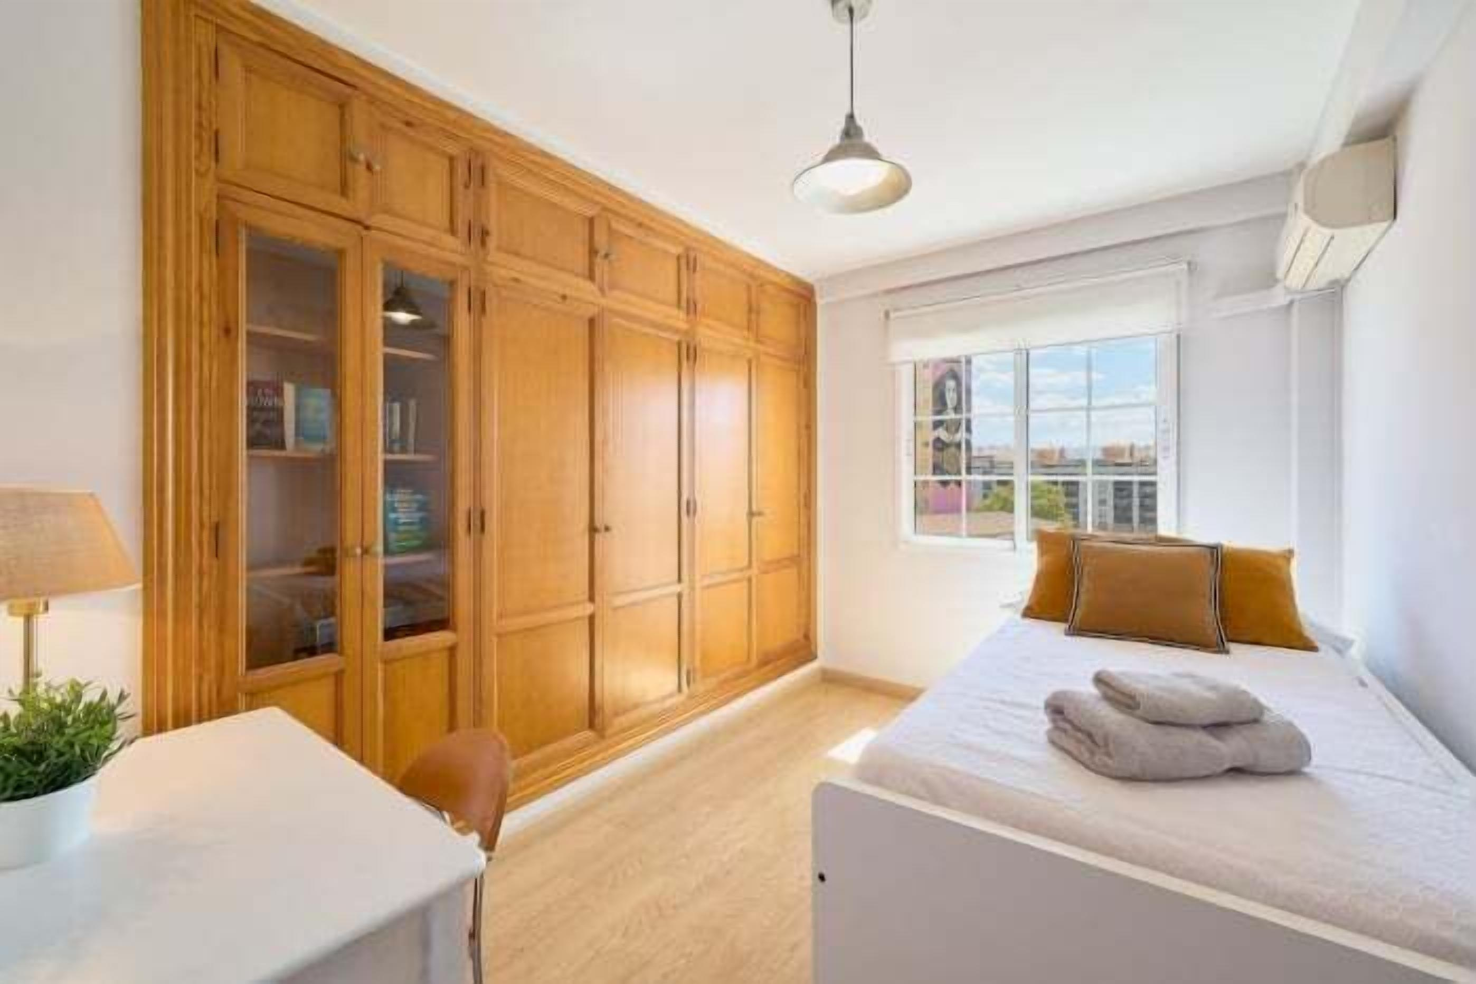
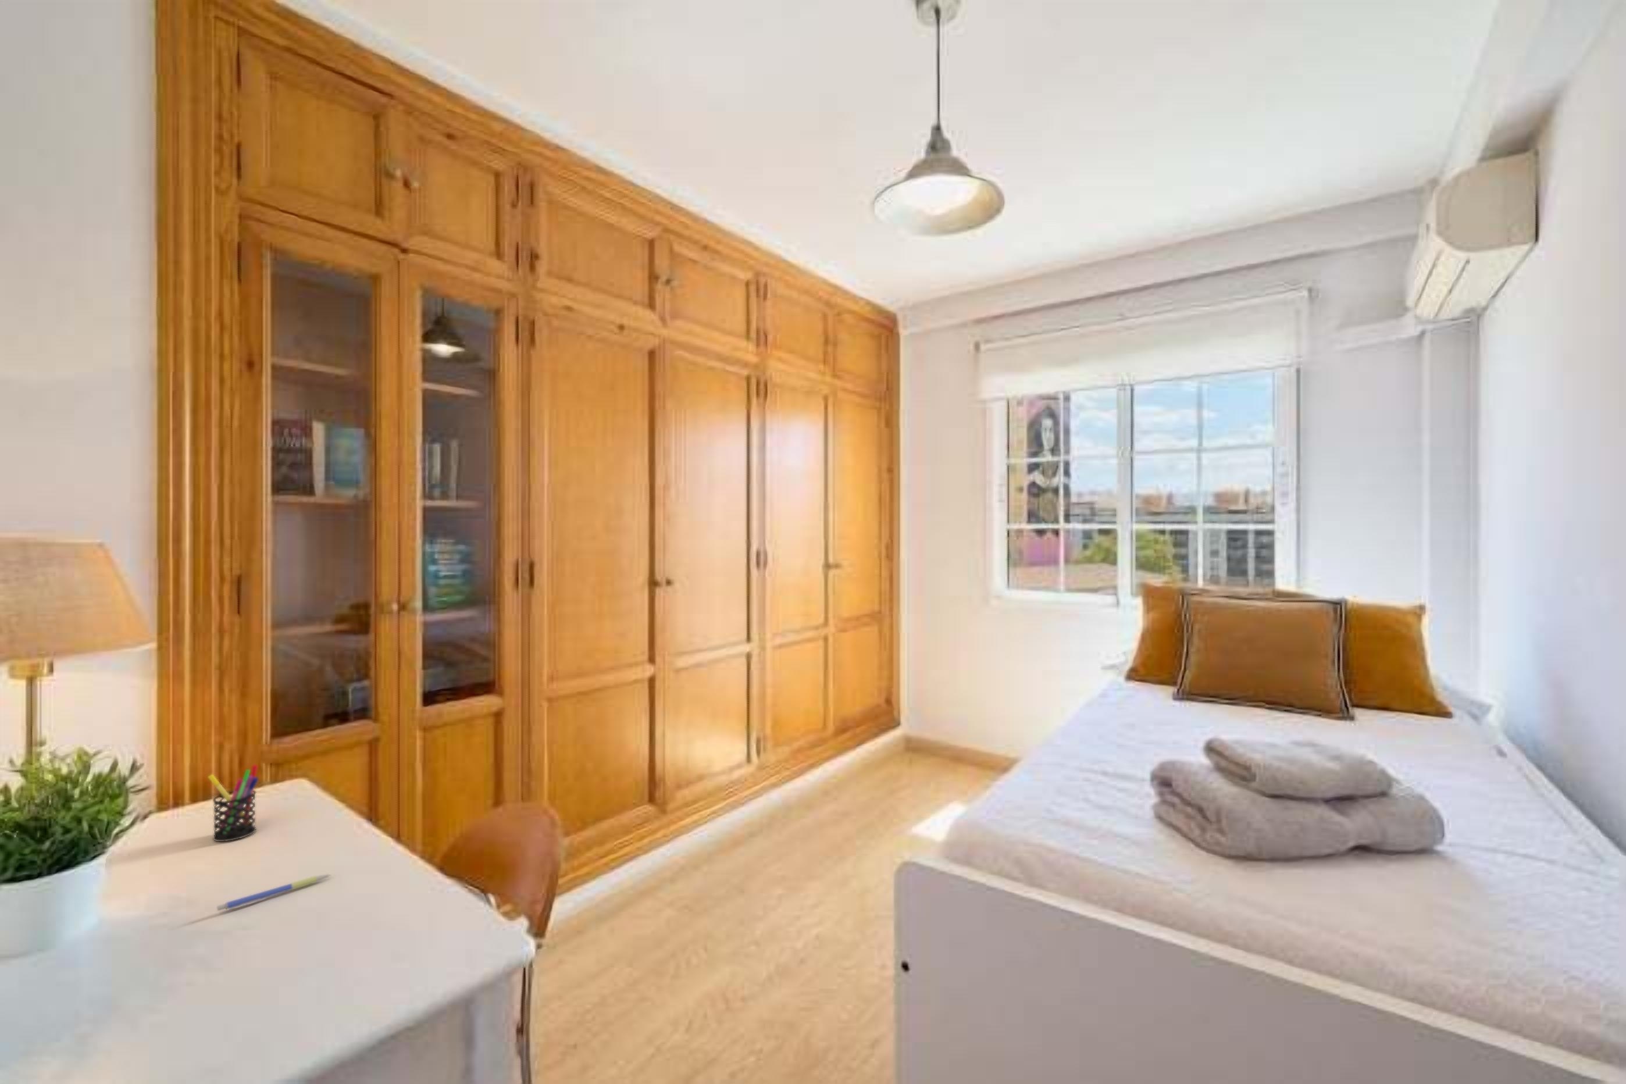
+ pen [217,873,331,911]
+ pen holder [207,765,259,842]
